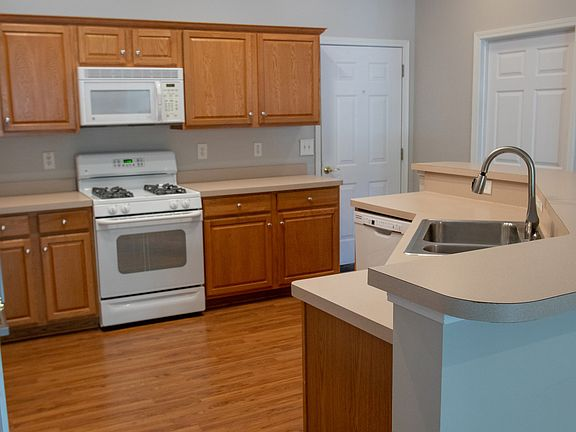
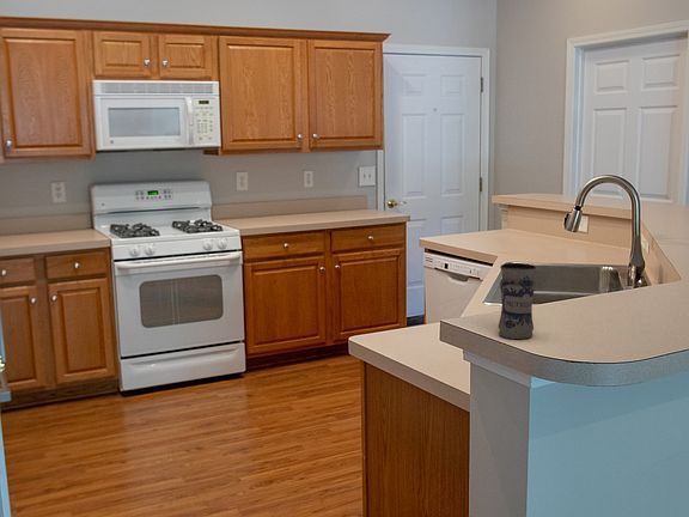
+ jar [498,262,537,340]
